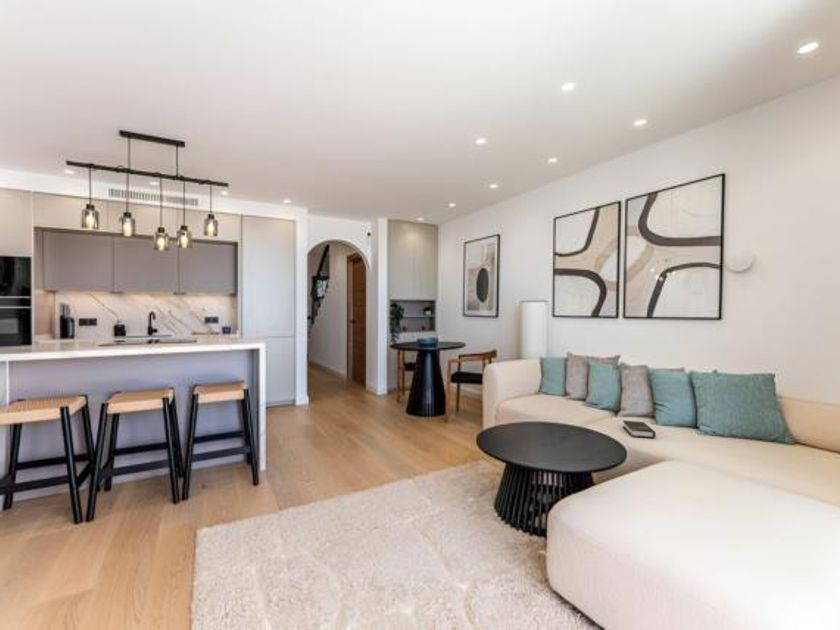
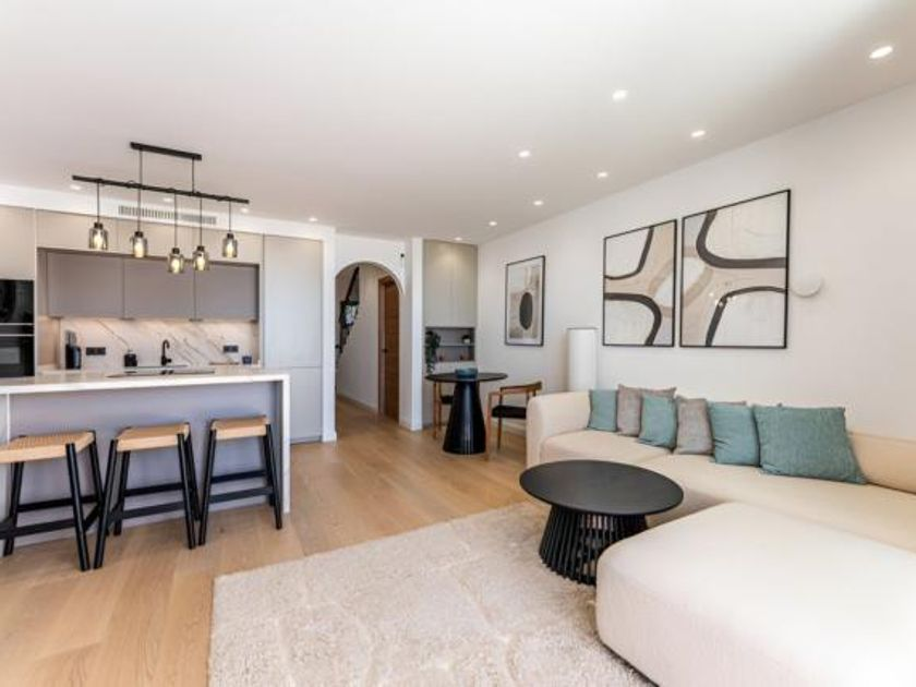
- hardback book [622,419,657,439]
